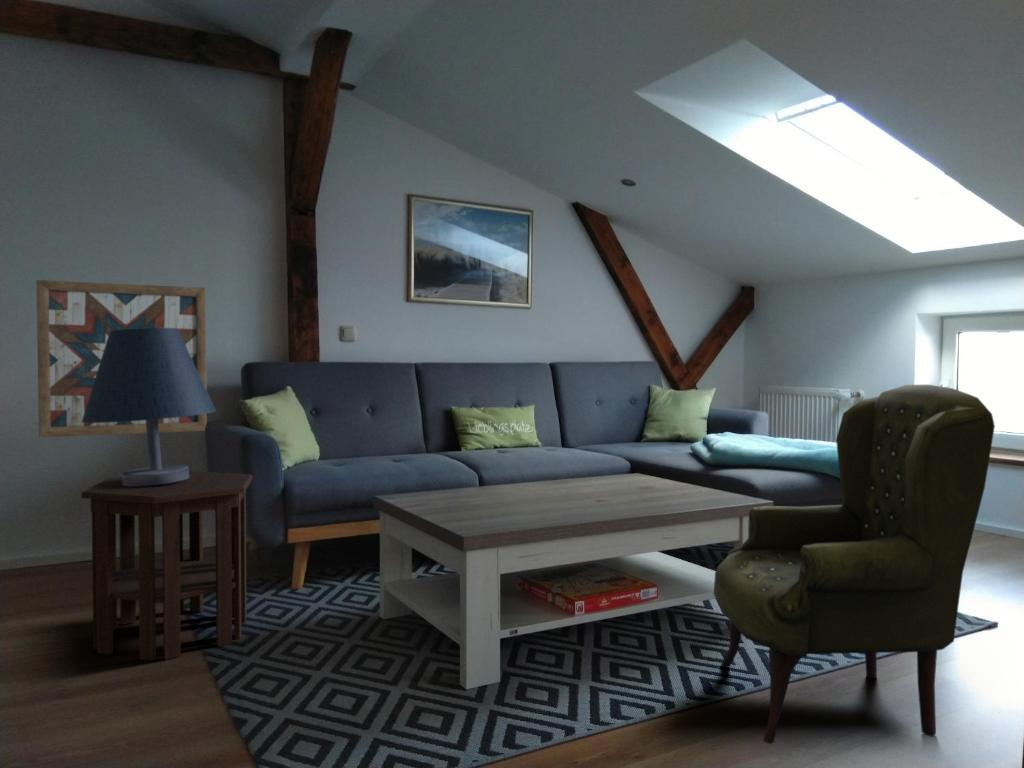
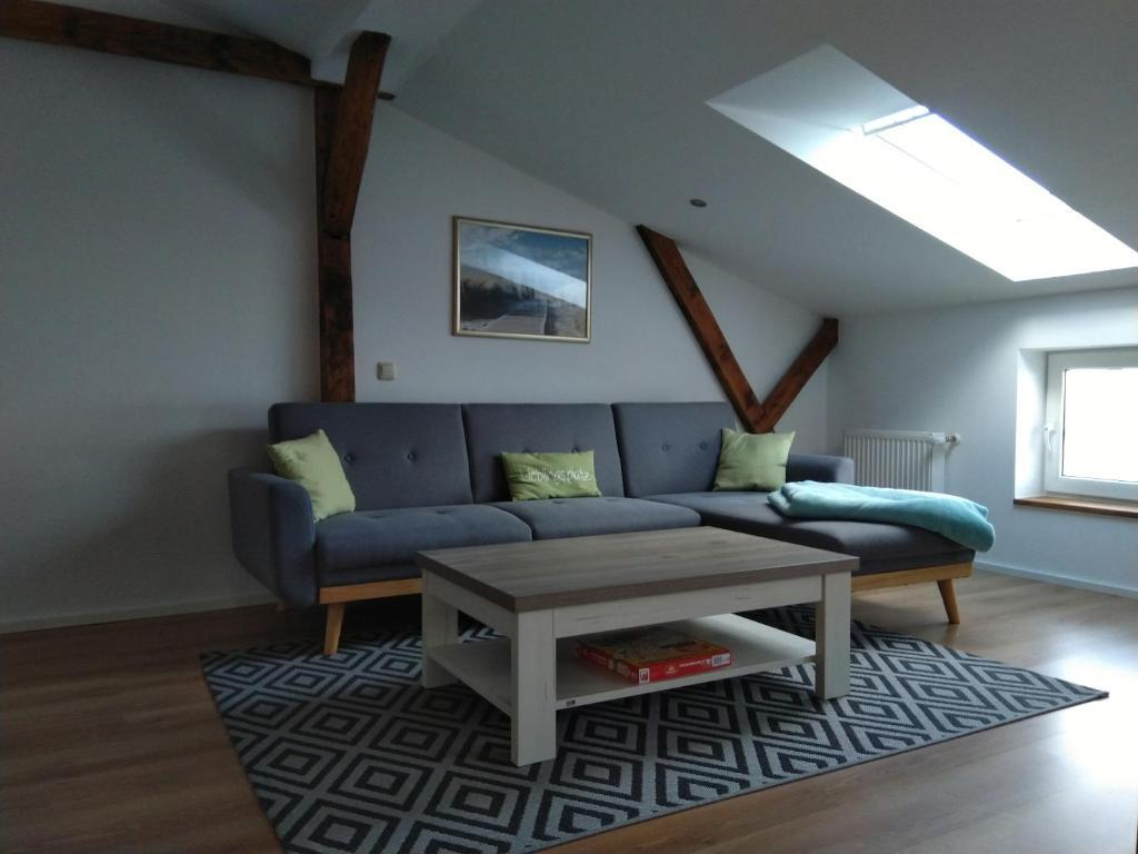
- armchair [713,384,996,745]
- side table [80,470,253,662]
- table lamp [82,328,217,486]
- wall art [36,279,208,438]
